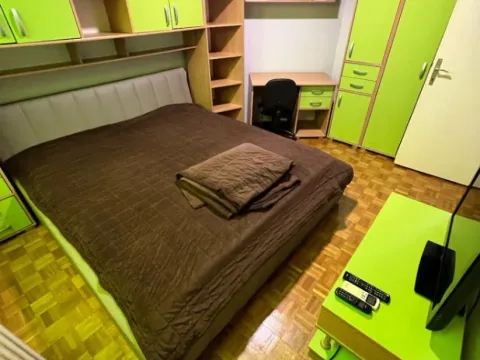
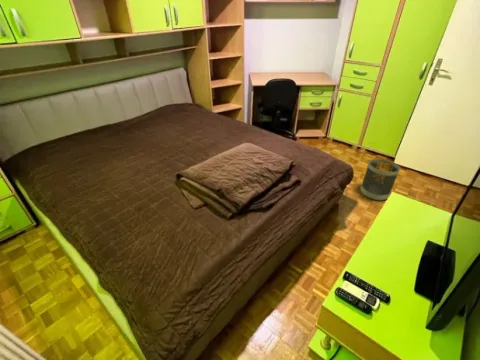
+ wastebasket [359,158,401,202]
